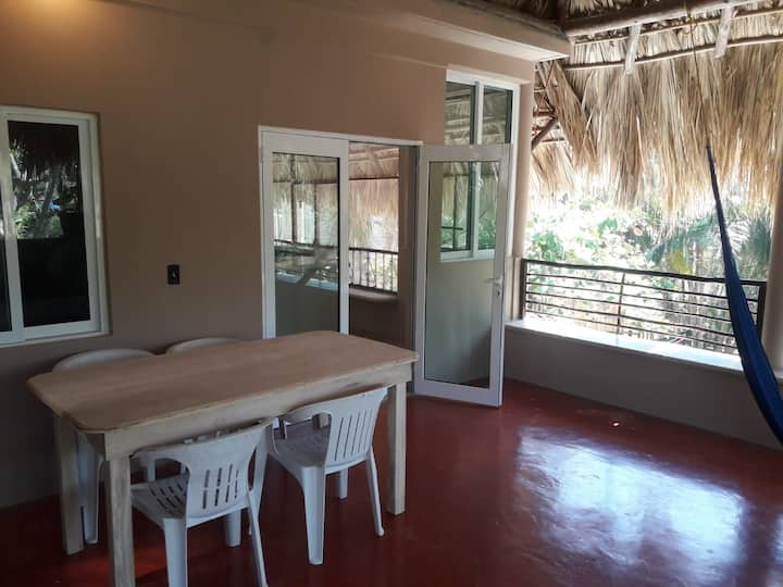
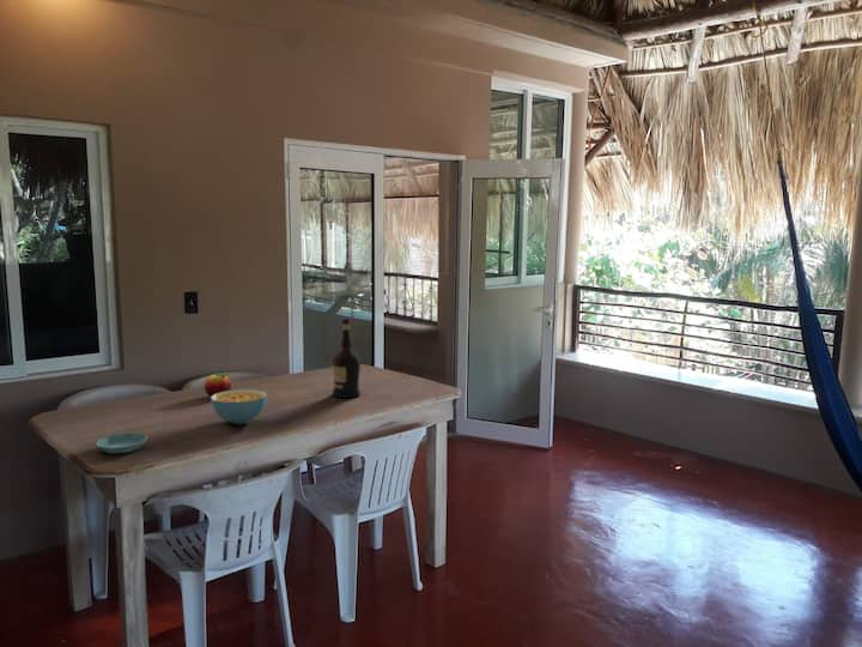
+ saucer [95,433,148,454]
+ liquor [330,316,362,399]
+ cereal bowl [210,388,268,425]
+ fruit [204,371,232,398]
